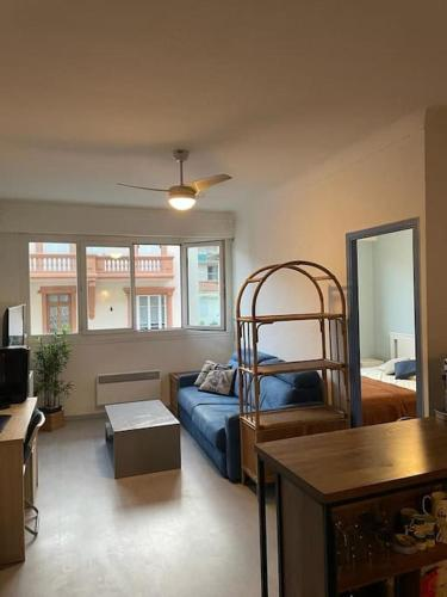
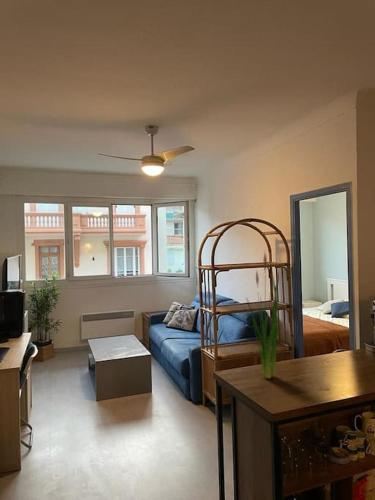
+ plant [245,252,284,379]
